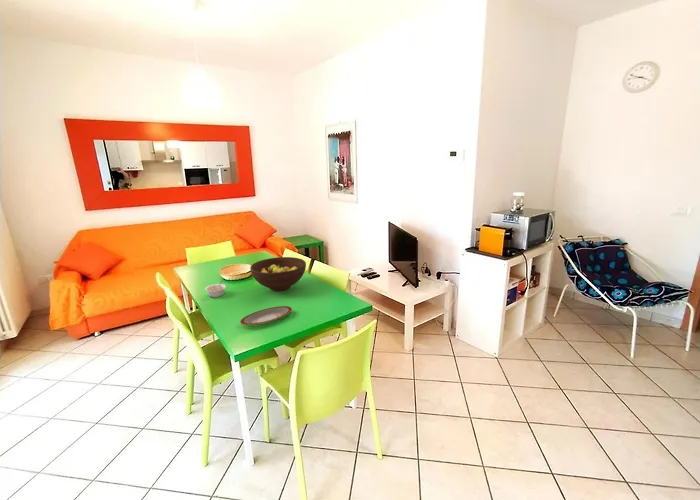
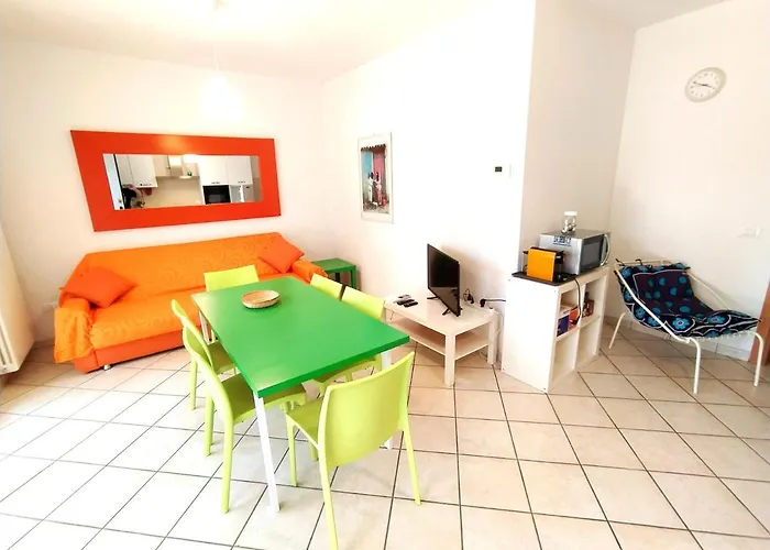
- fruit bowl [249,256,307,292]
- legume [204,280,227,298]
- plate [239,305,293,326]
